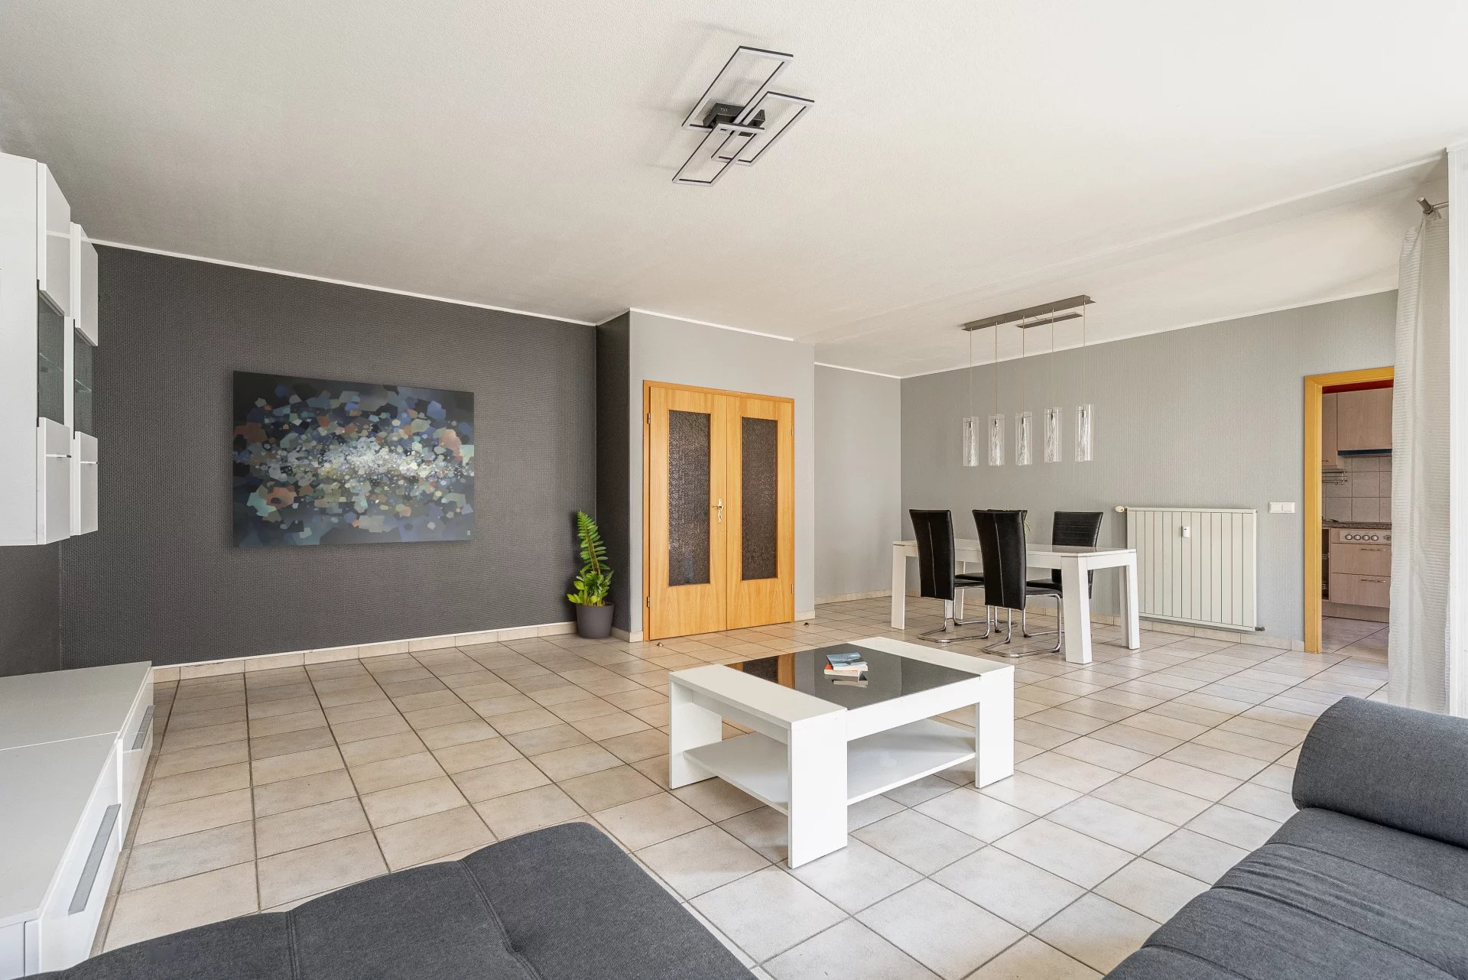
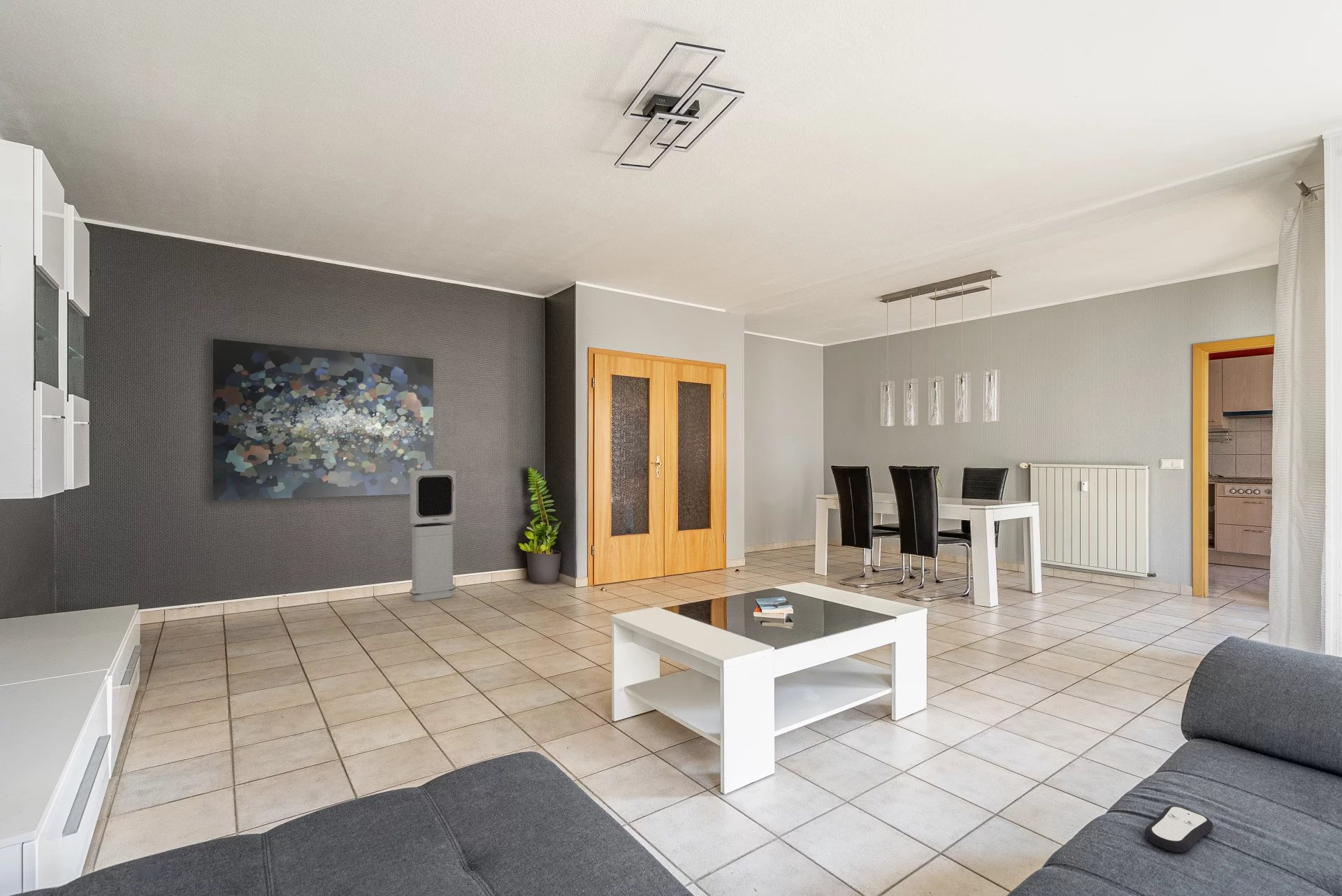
+ air purifier [409,469,456,602]
+ remote control [1144,805,1213,853]
